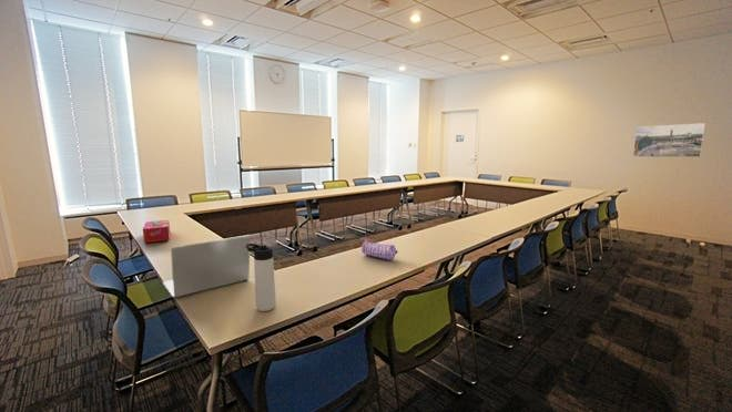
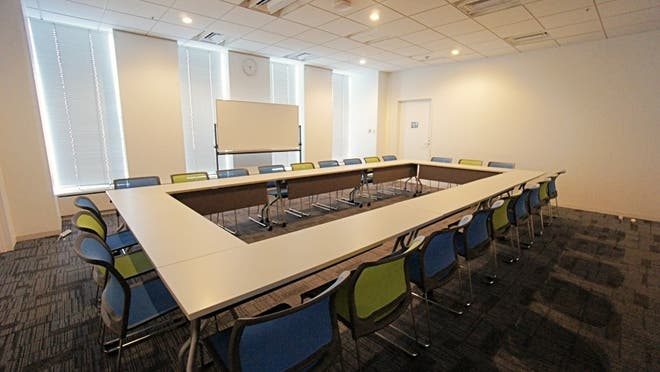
- thermos bottle [246,243,277,312]
- laptop [162,234,252,298]
- tissue box [142,219,171,244]
- pencil case [360,239,398,261]
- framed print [632,122,706,158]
